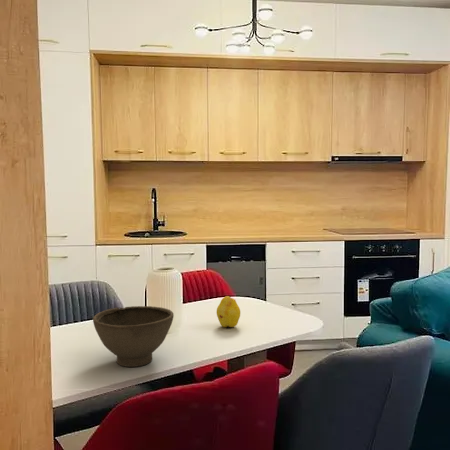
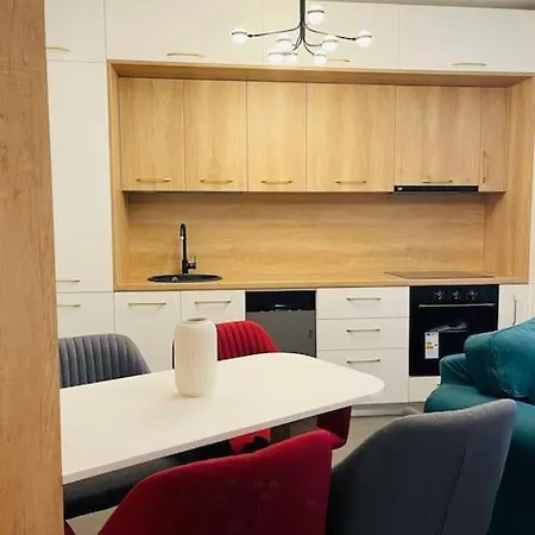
- fruit [216,295,241,328]
- bowl [92,305,175,368]
